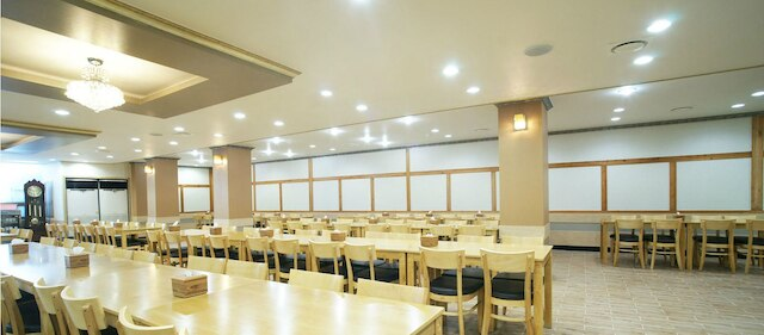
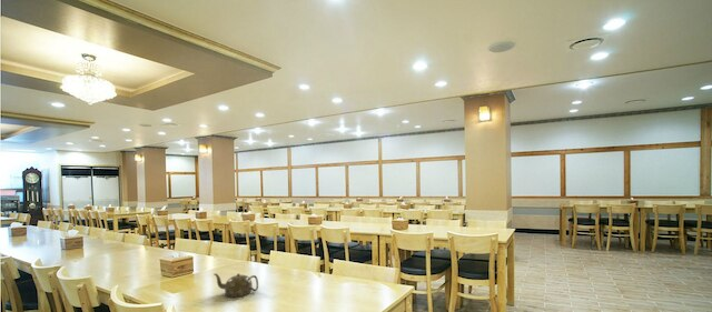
+ teapot [212,272,259,299]
